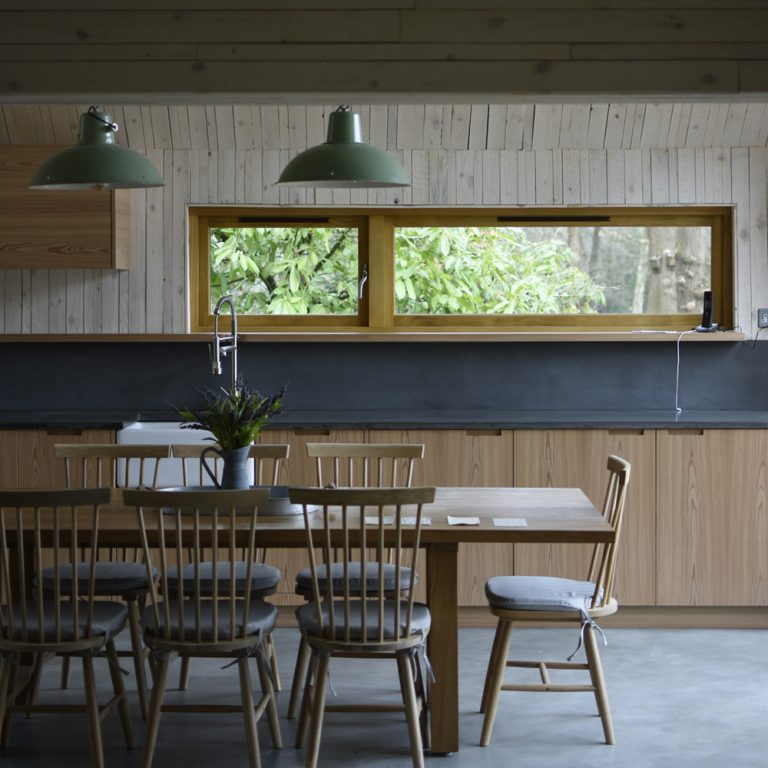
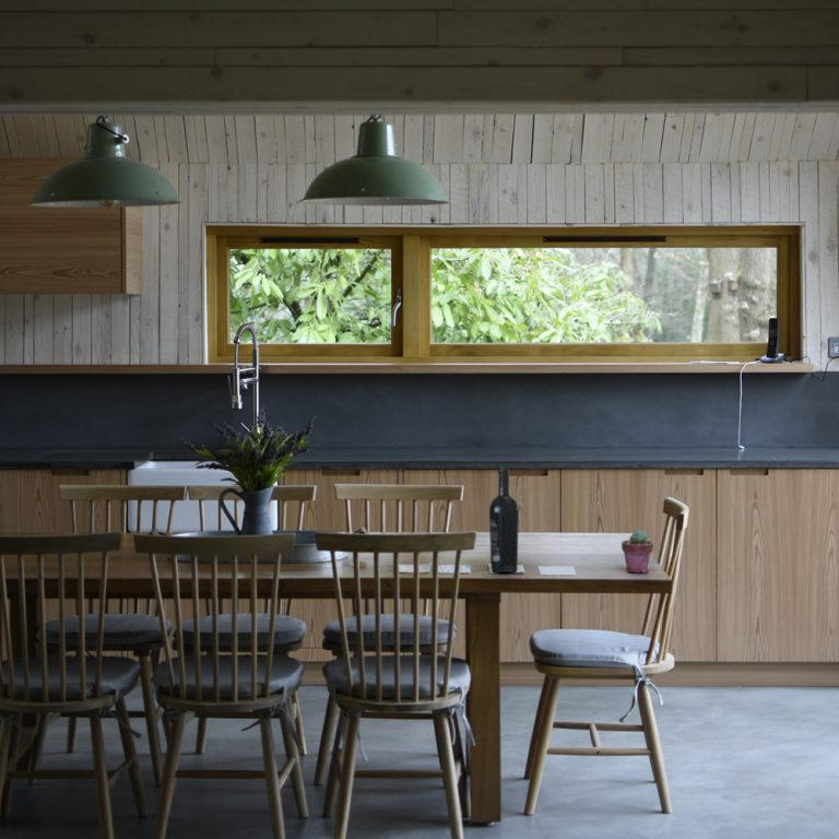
+ wine bottle [488,466,520,574]
+ potted succulent [621,529,654,574]
